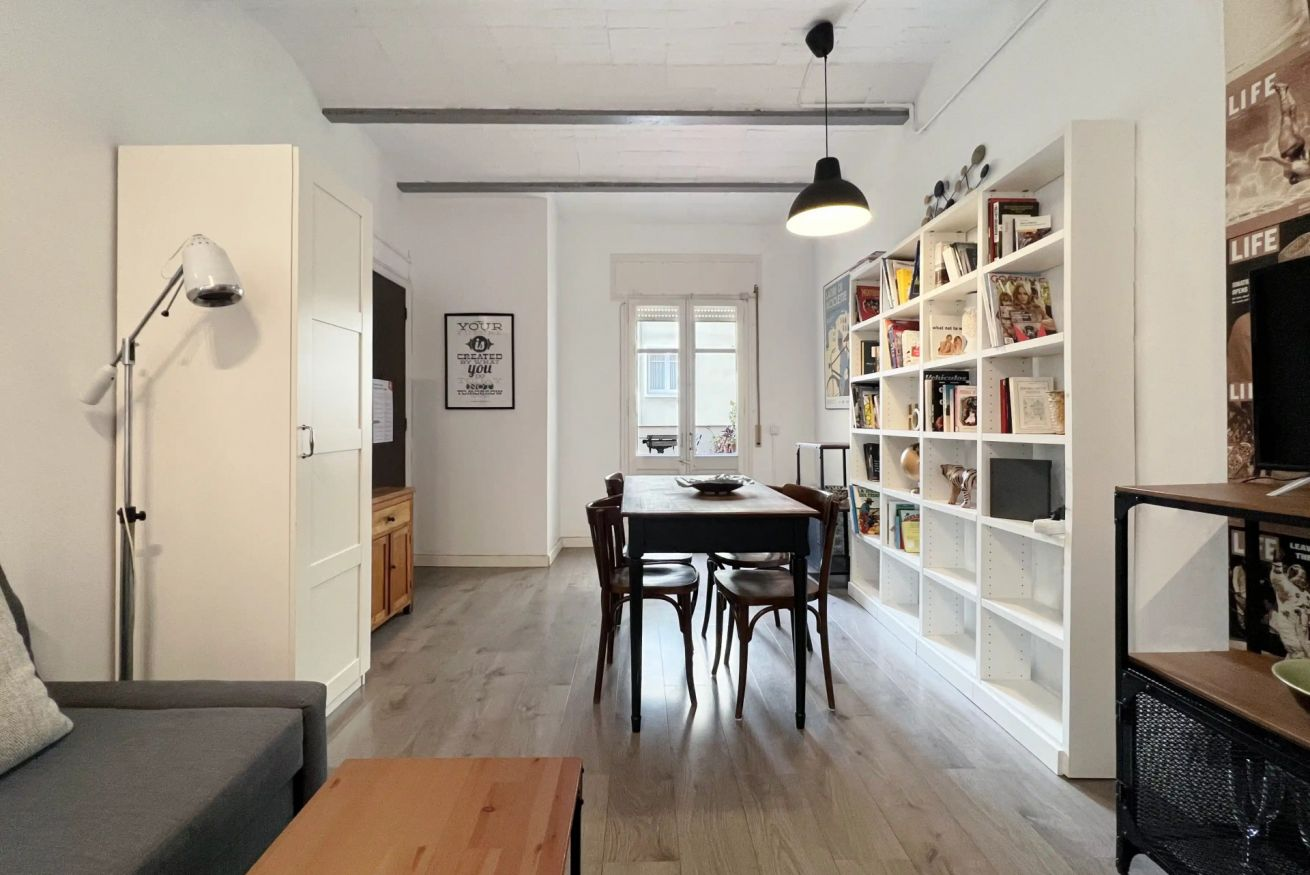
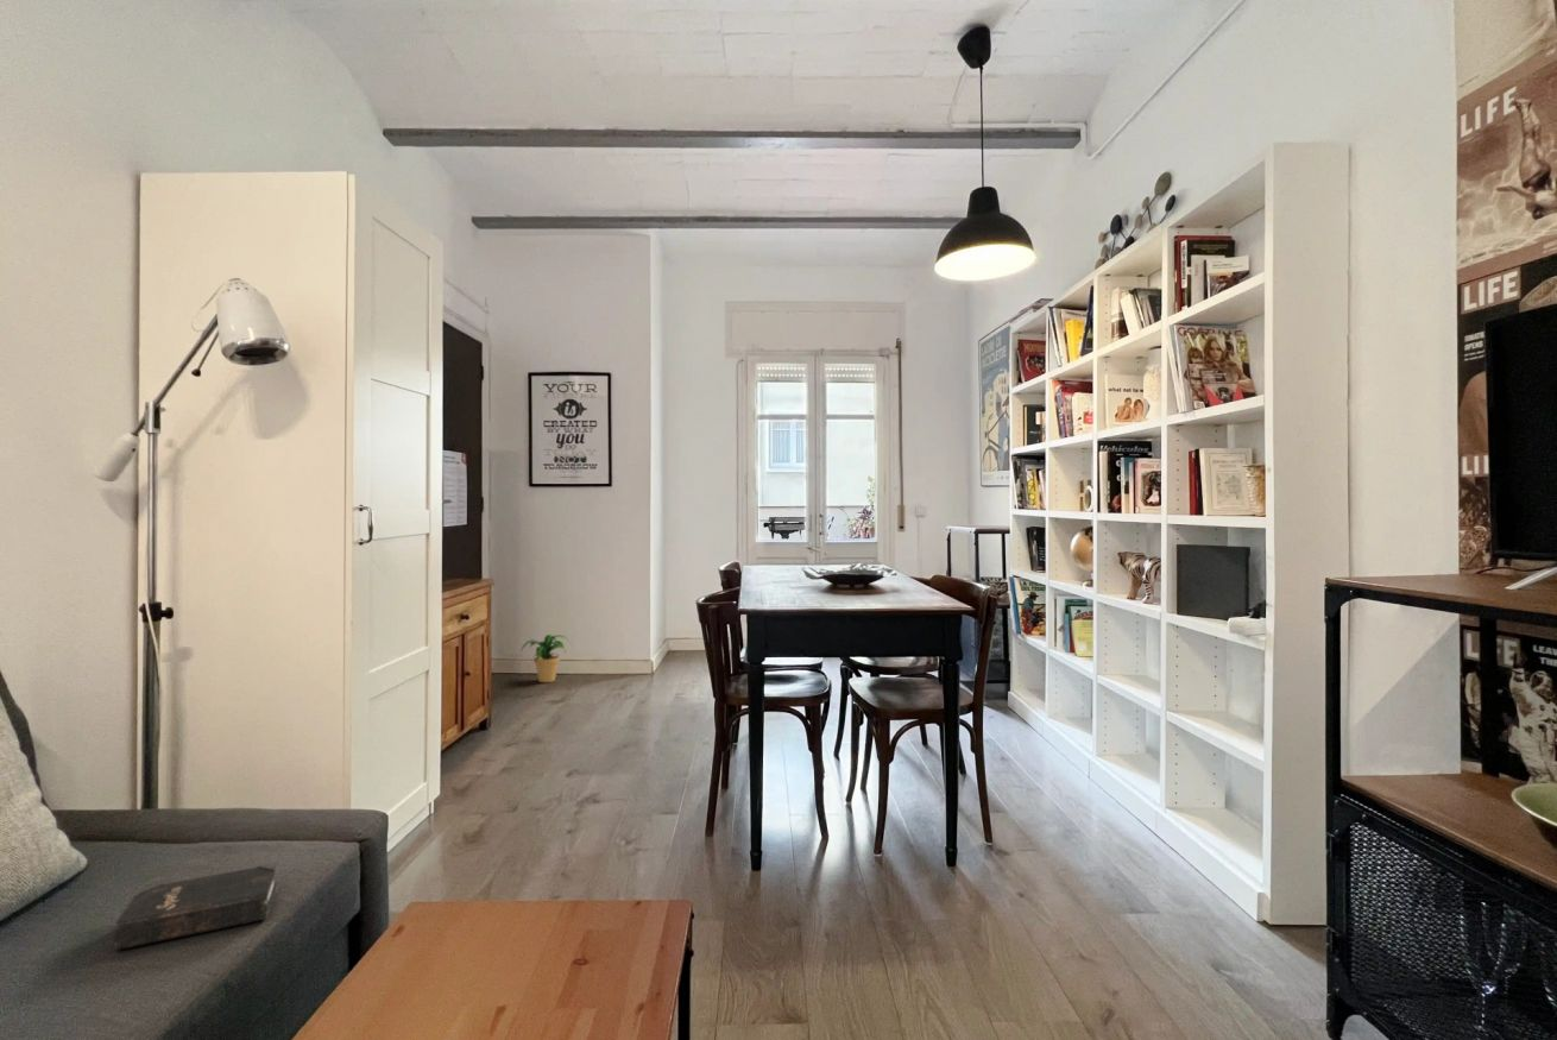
+ hardback book [113,862,279,951]
+ potted plant [519,634,573,683]
